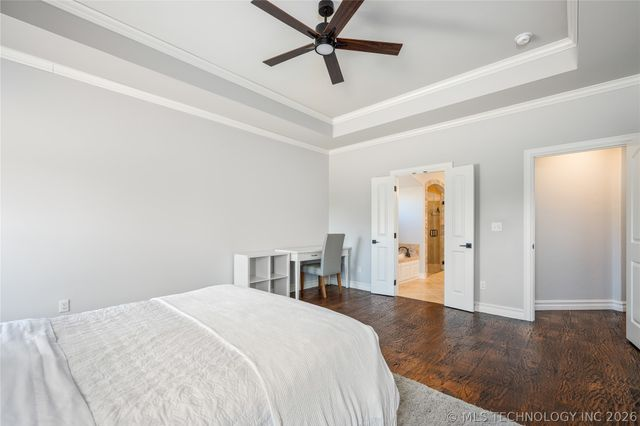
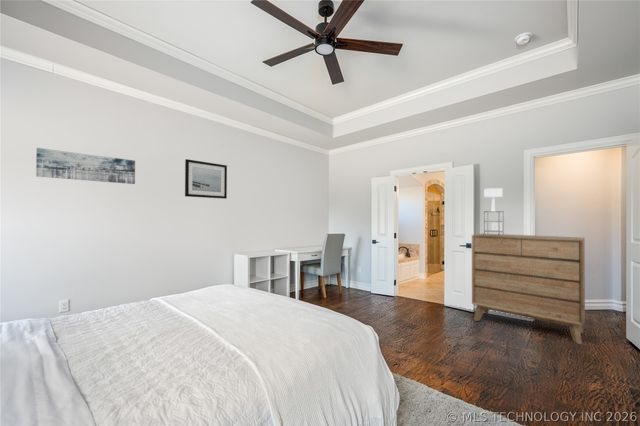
+ wall art [184,158,228,200]
+ dresser [471,233,586,345]
+ wall art [35,147,136,185]
+ table lamp [483,187,505,236]
